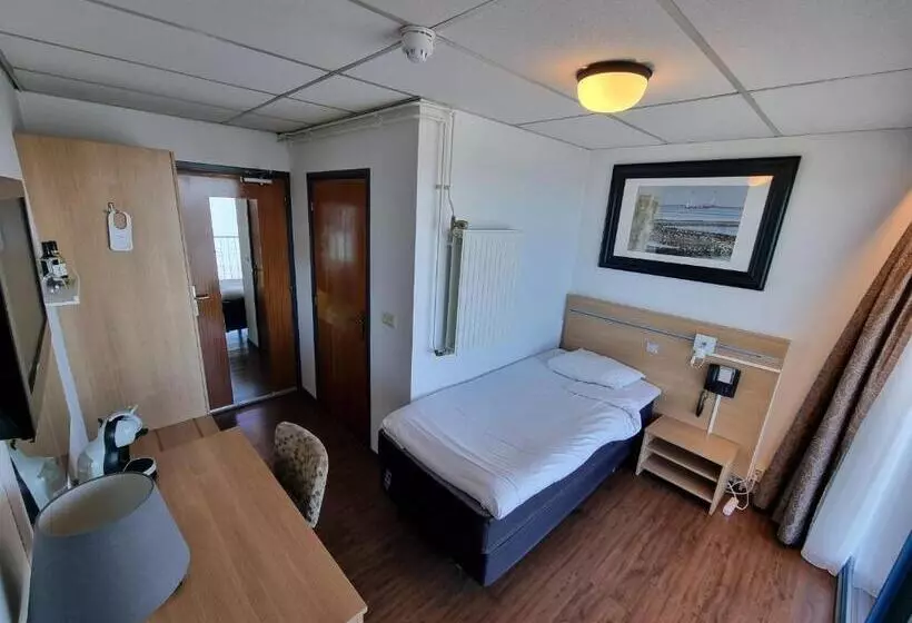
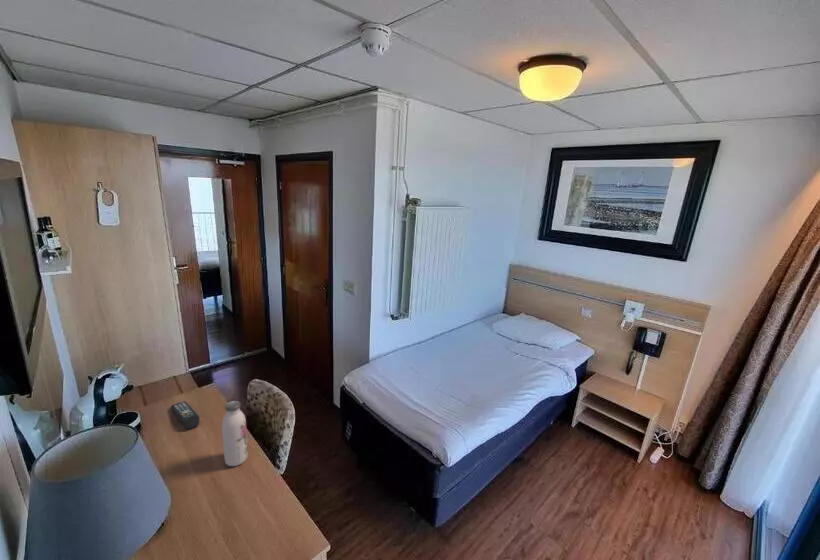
+ remote control [170,400,201,431]
+ water bottle [221,400,249,467]
